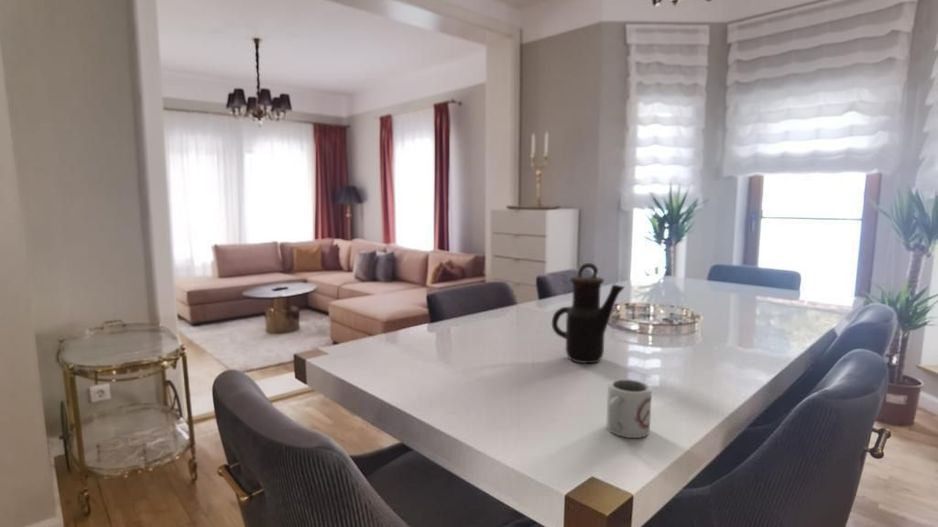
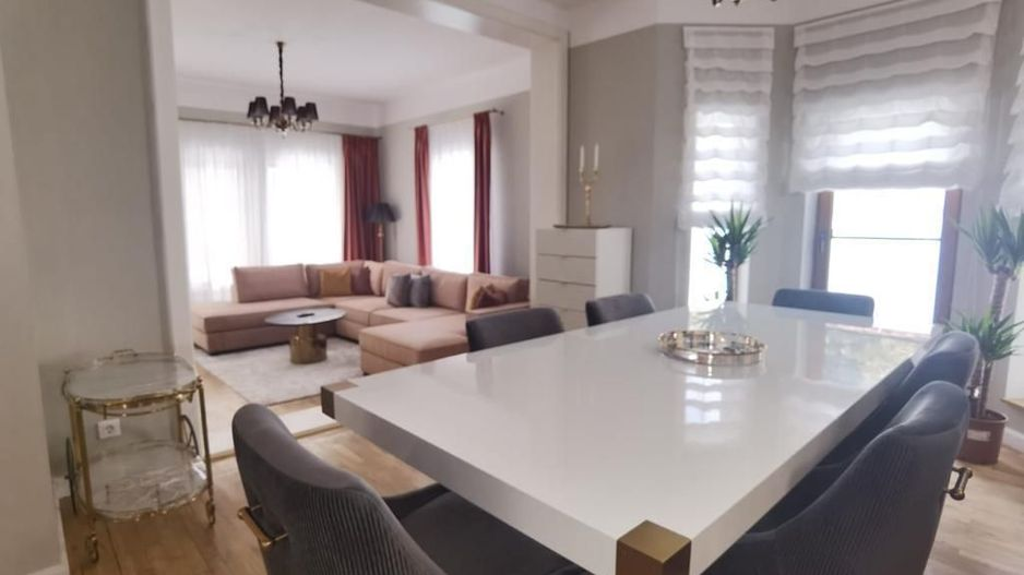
- teapot [551,262,626,364]
- cup [605,378,653,439]
